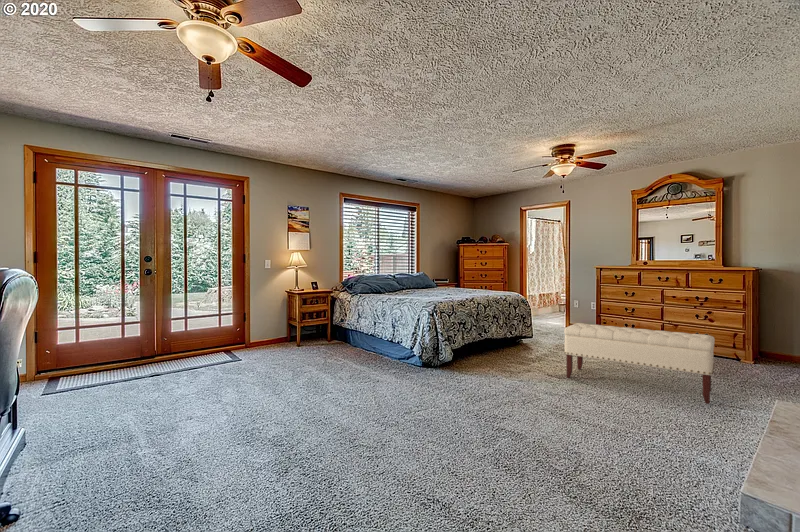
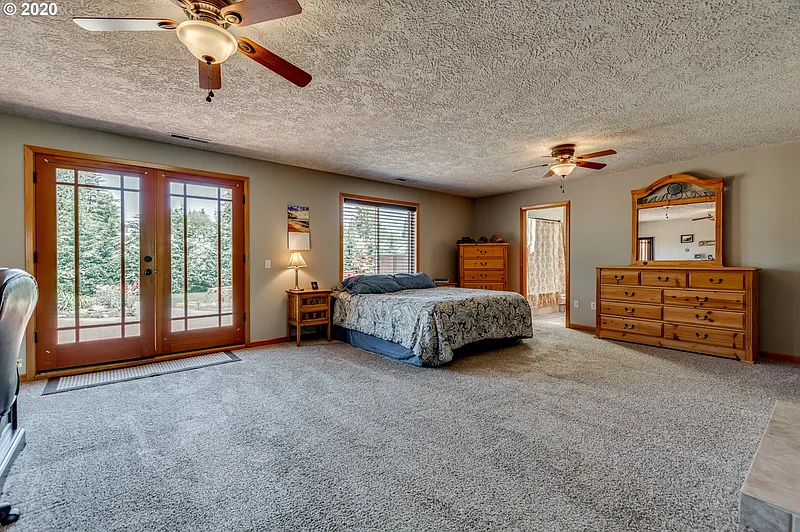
- bench [563,322,716,405]
